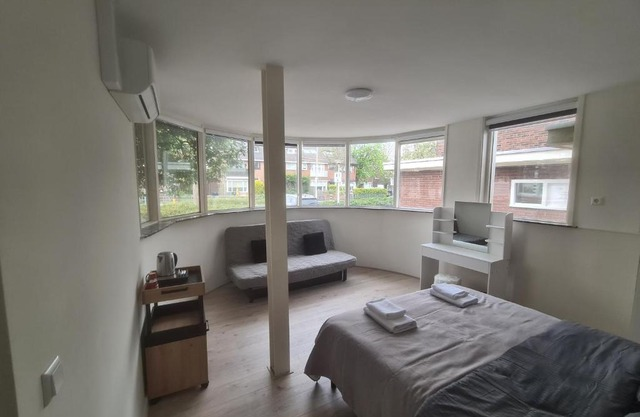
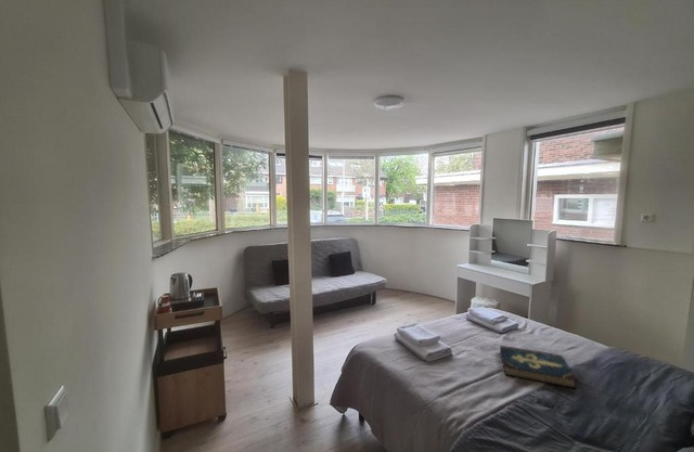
+ book [499,345,578,390]
